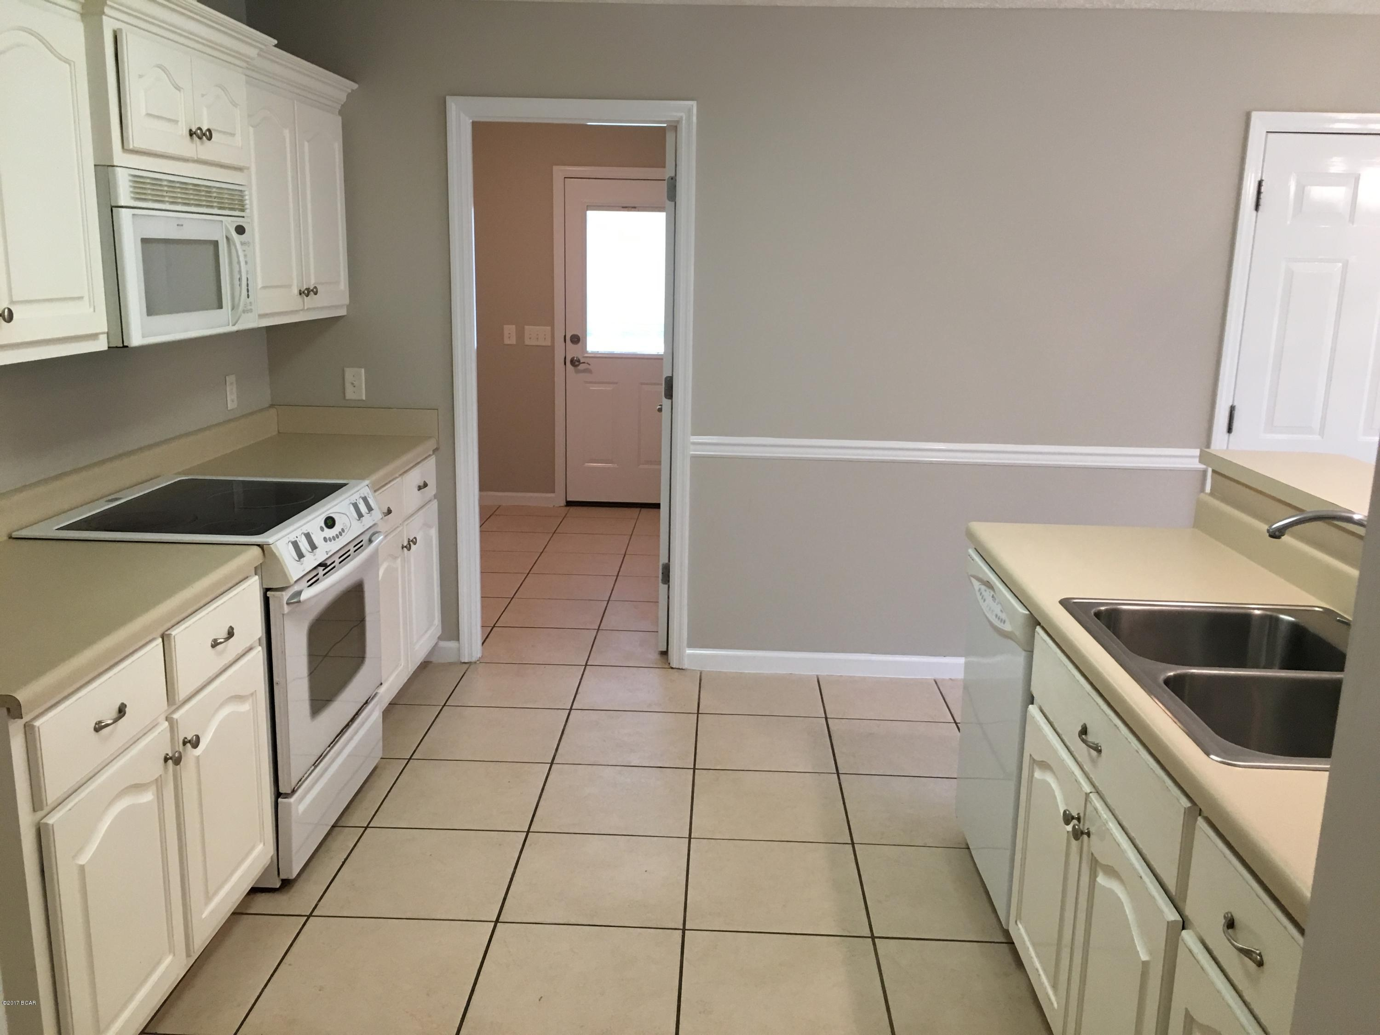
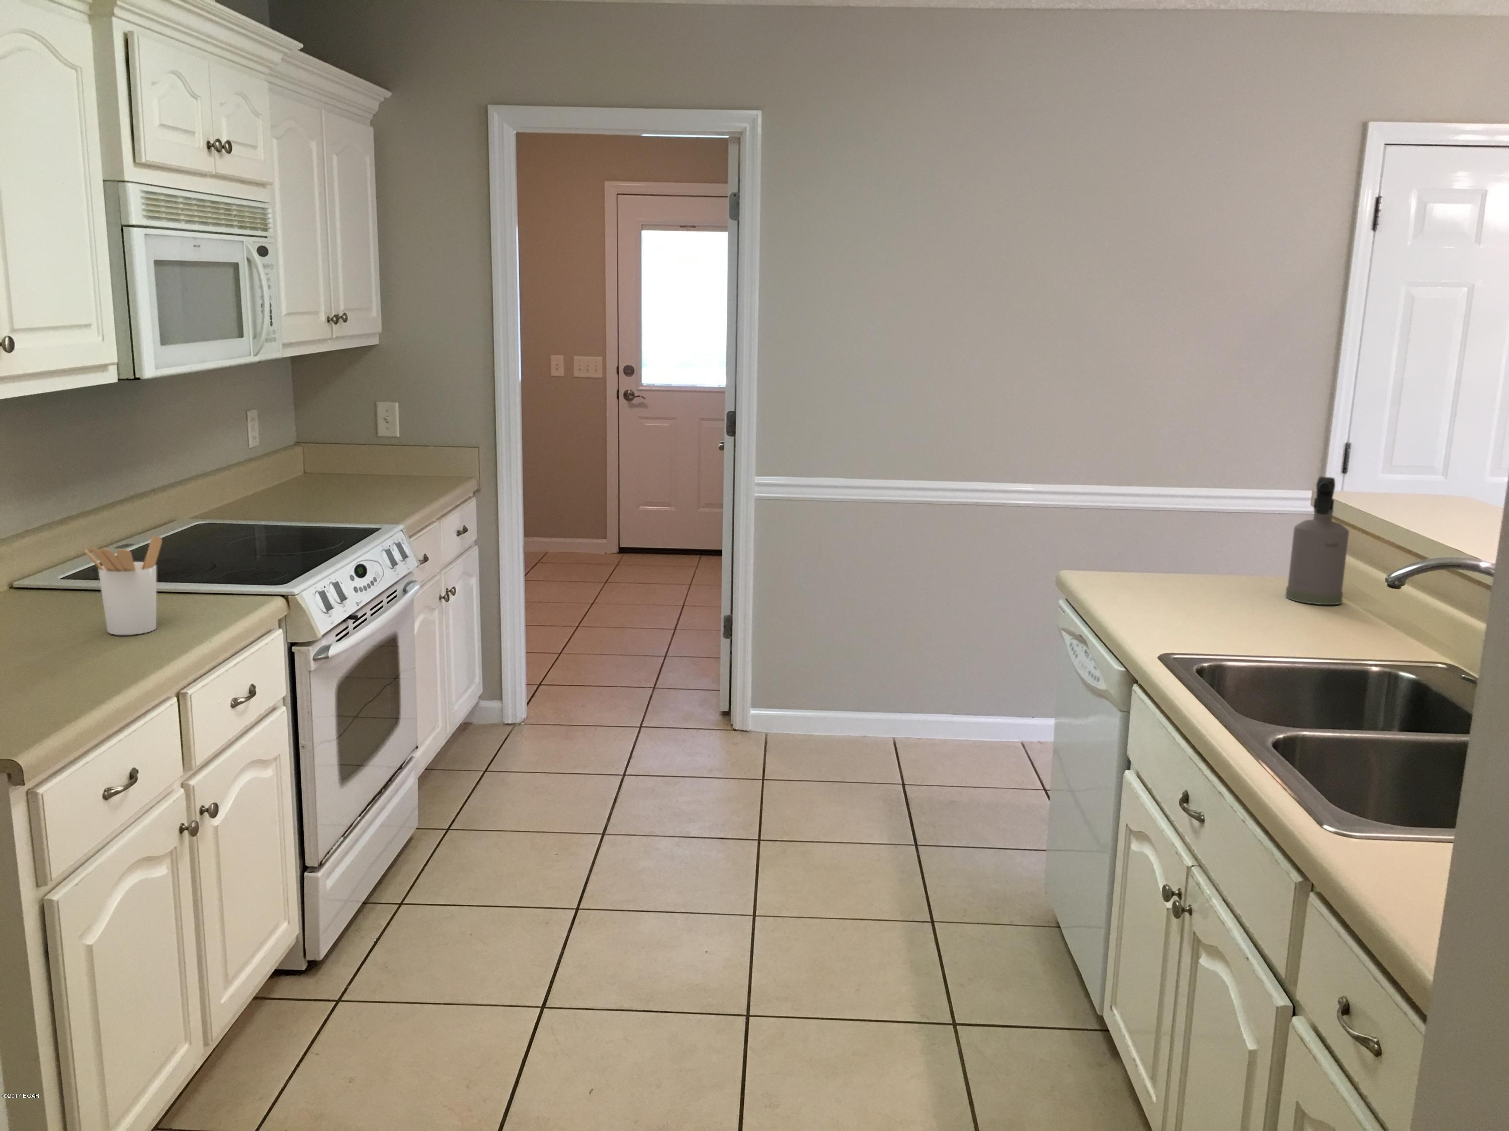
+ utensil holder [84,536,163,636]
+ spray bottle [1284,476,1350,605]
